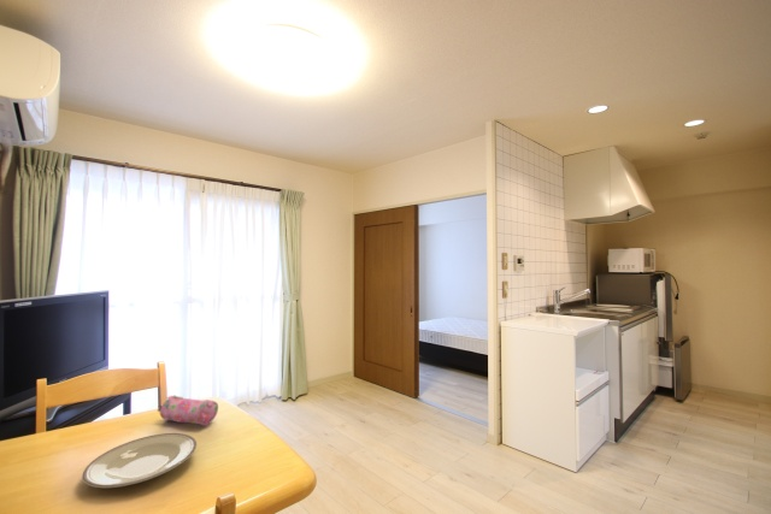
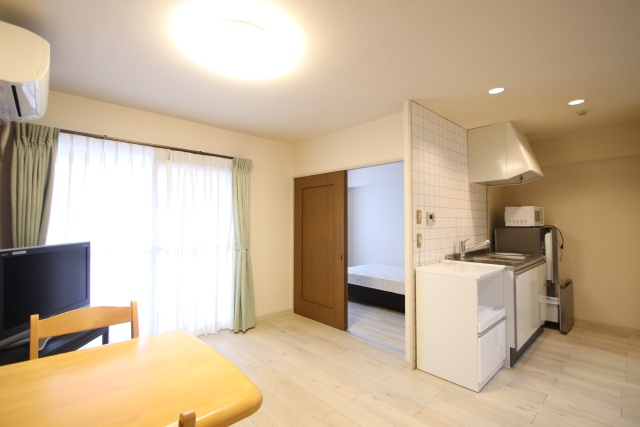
- plate [81,432,198,489]
- pencil case [157,395,219,427]
